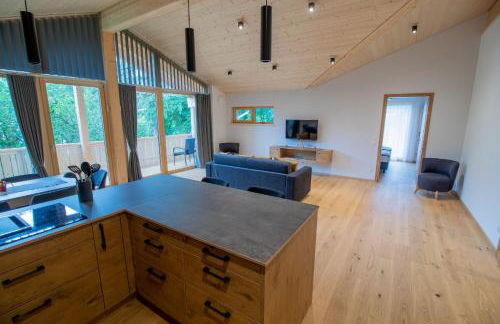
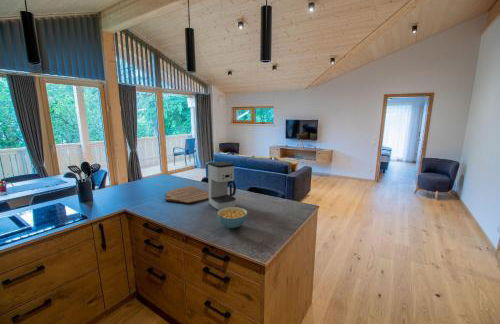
+ coffee maker [207,160,237,211]
+ cutting board [164,185,209,204]
+ cereal bowl [216,206,248,229]
